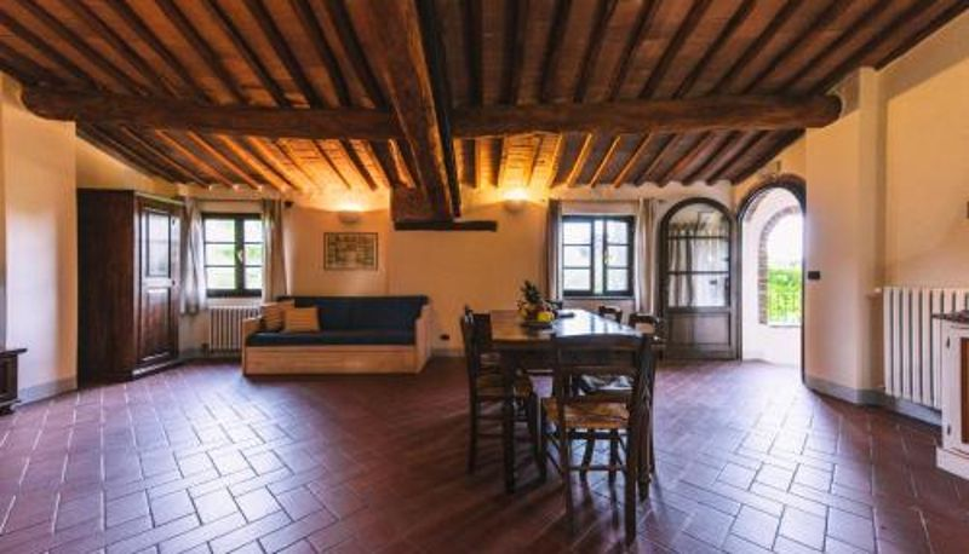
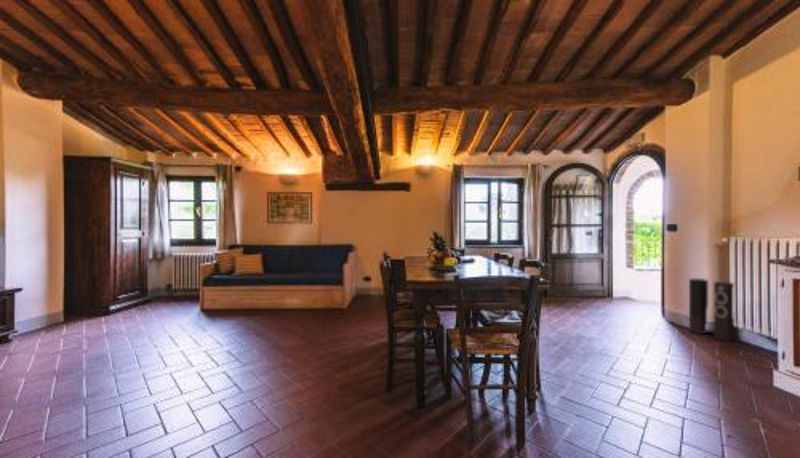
+ speaker [688,277,741,342]
